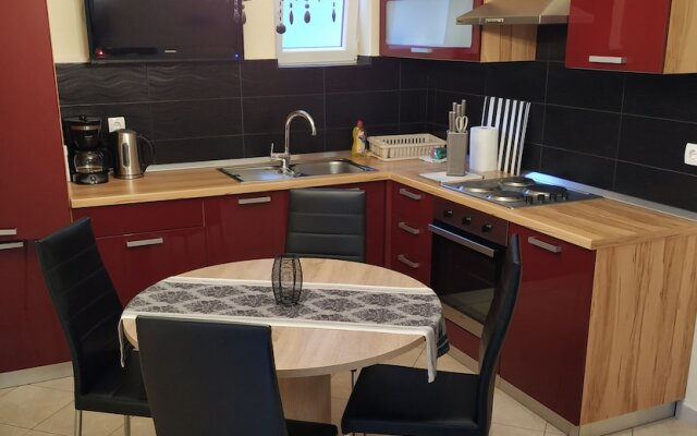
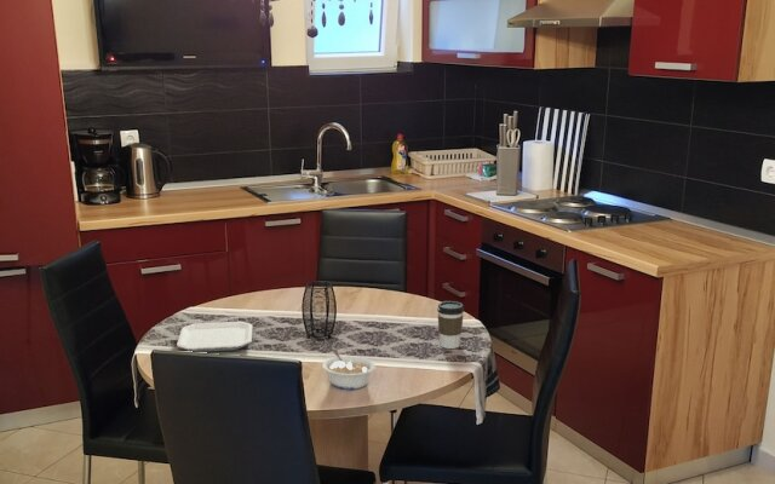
+ legume [321,347,377,391]
+ plate [176,321,254,353]
+ coffee cup [436,300,465,350]
